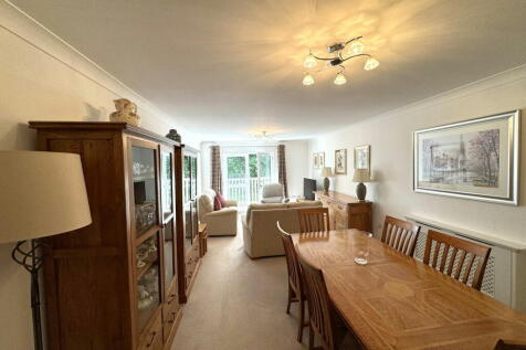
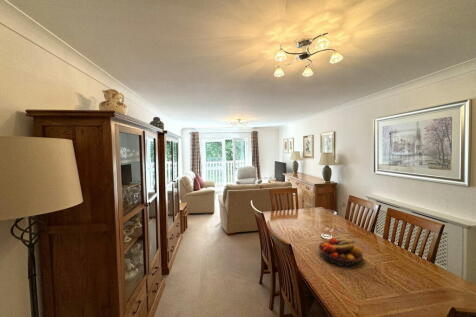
+ fruit bowl [317,233,364,268]
